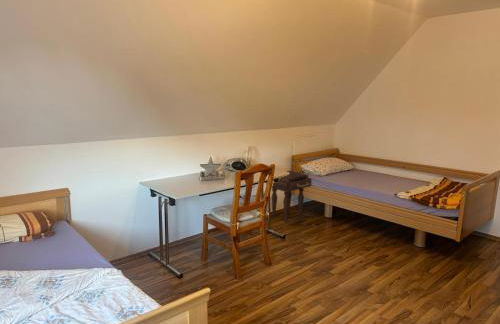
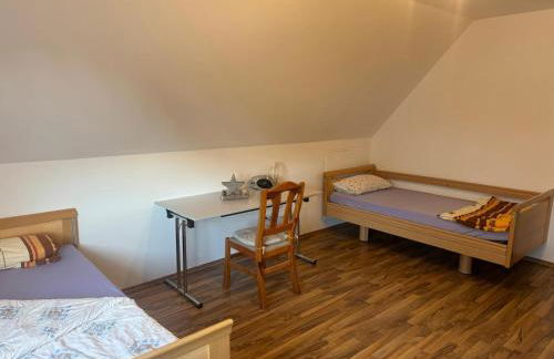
- nightstand [270,170,313,223]
